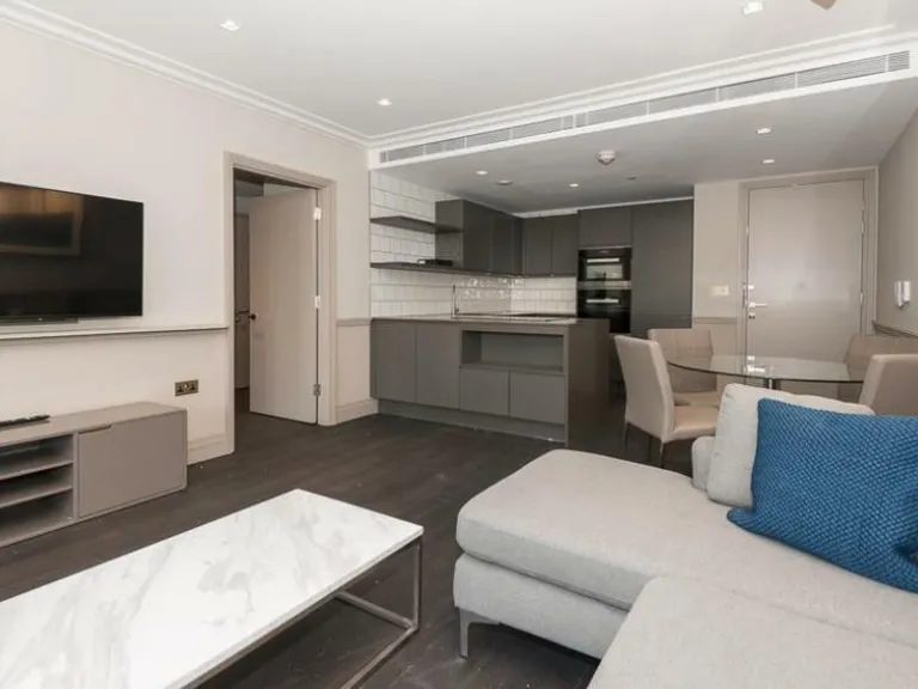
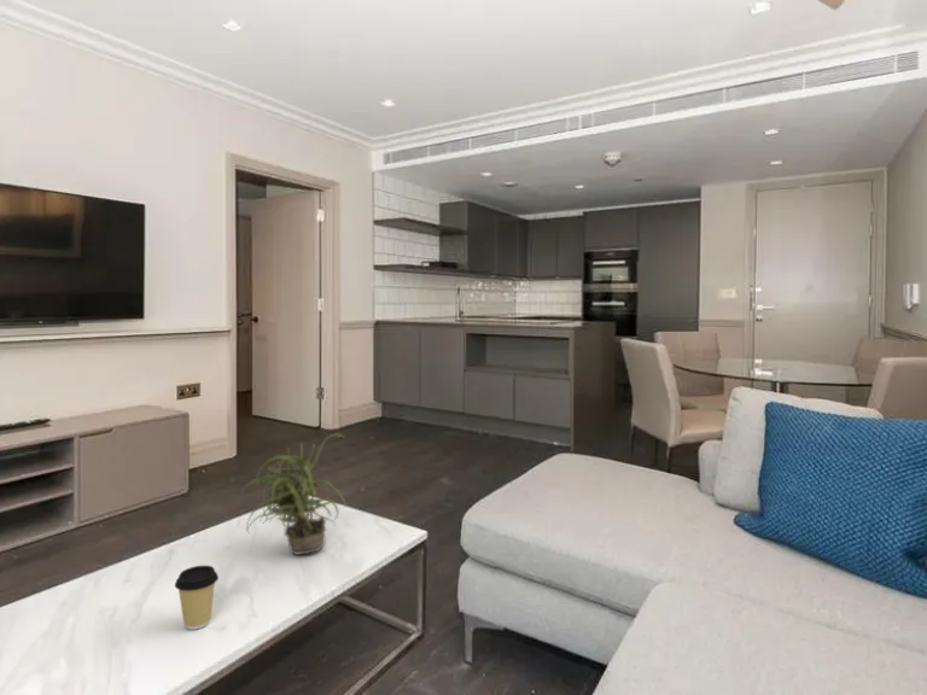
+ potted plant [240,433,348,556]
+ coffee cup [174,565,220,631]
